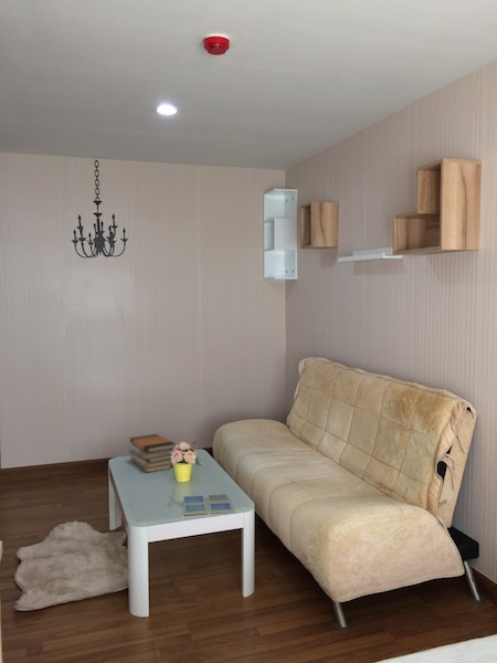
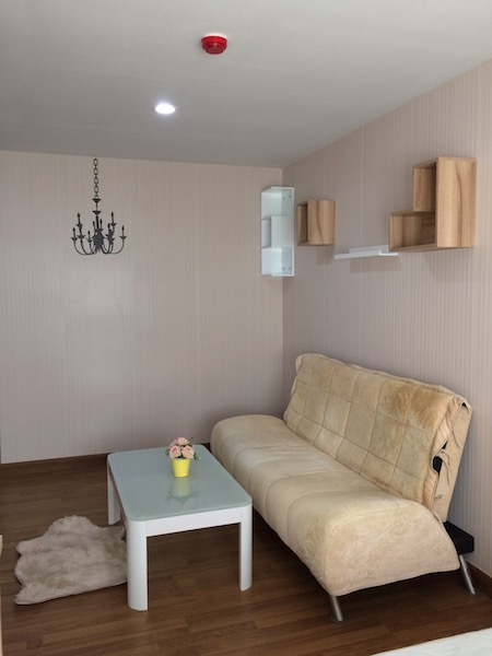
- book stack [128,433,177,474]
- drink coaster [182,493,234,516]
